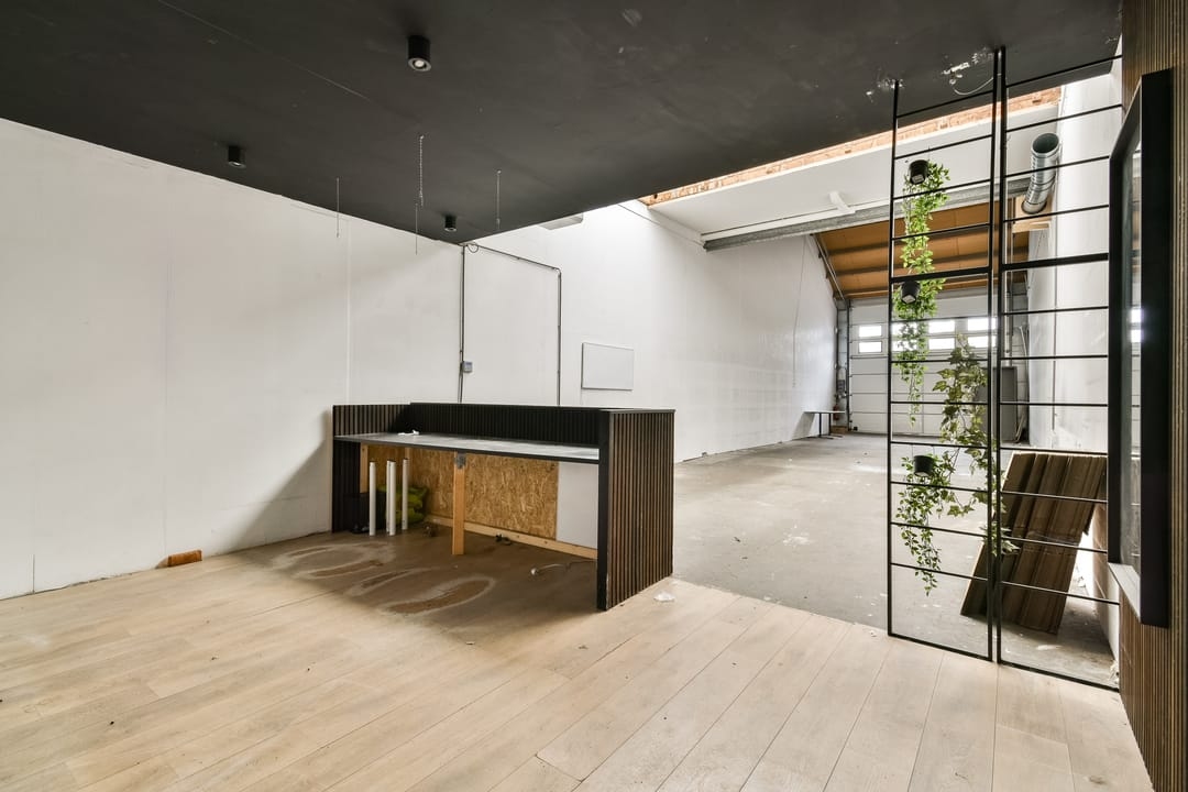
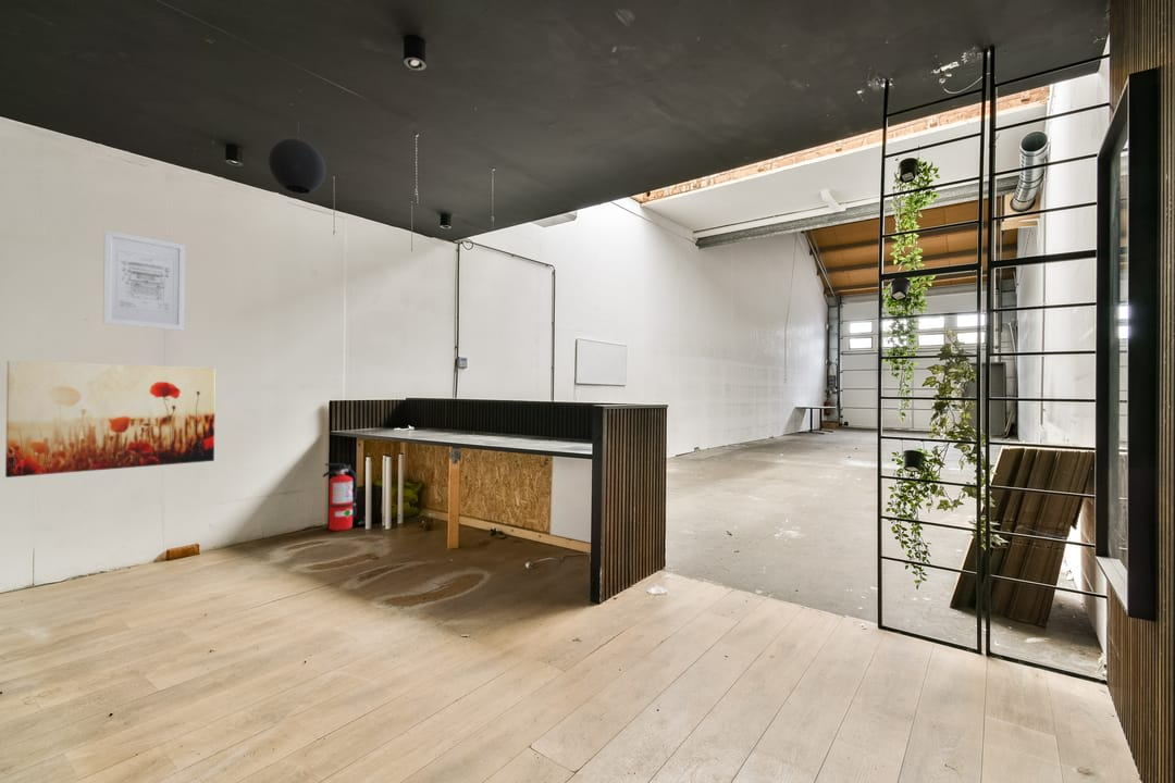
+ fire extinguisher [321,462,358,532]
+ wall art [102,229,186,332]
+ wall art [4,359,217,478]
+ pendant light [268,120,327,195]
